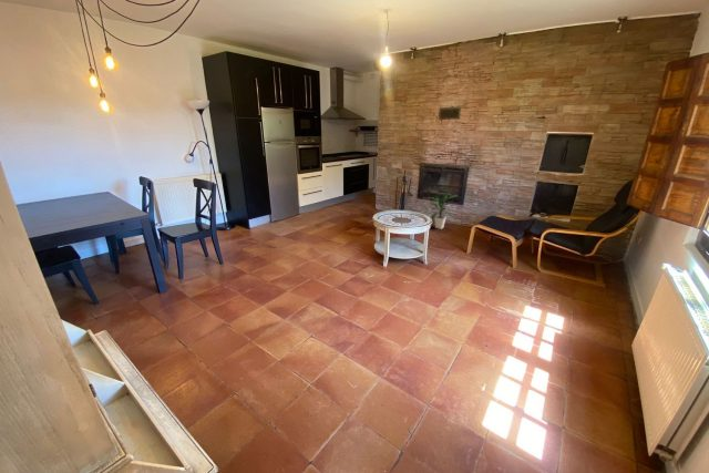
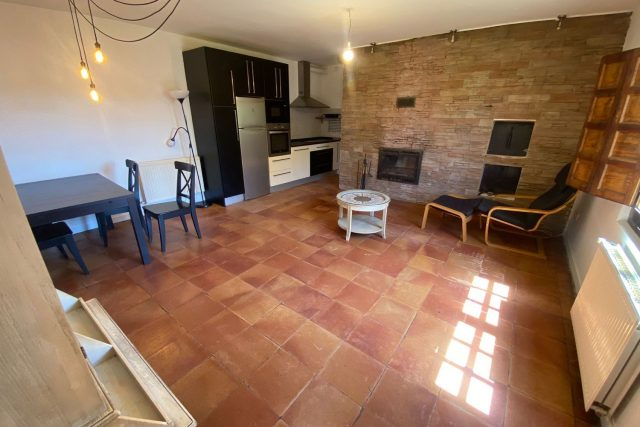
- indoor plant [427,188,456,230]
